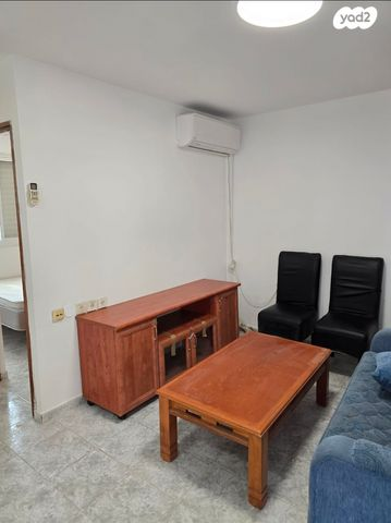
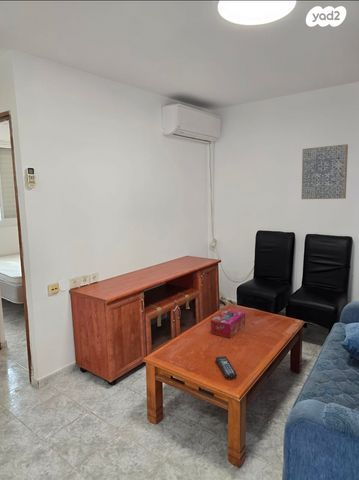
+ remote control [215,355,238,379]
+ wall art [301,143,349,200]
+ tissue box [210,308,246,339]
